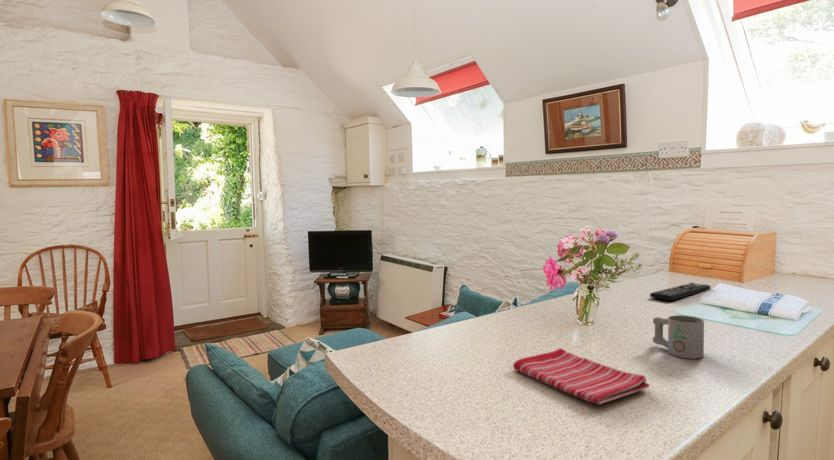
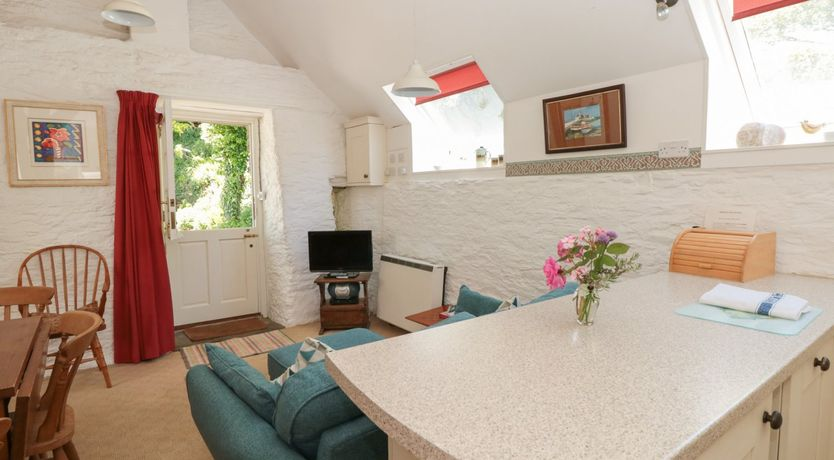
- dish towel [512,347,650,406]
- mug [652,314,705,360]
- remote control [649,282,711,301]
